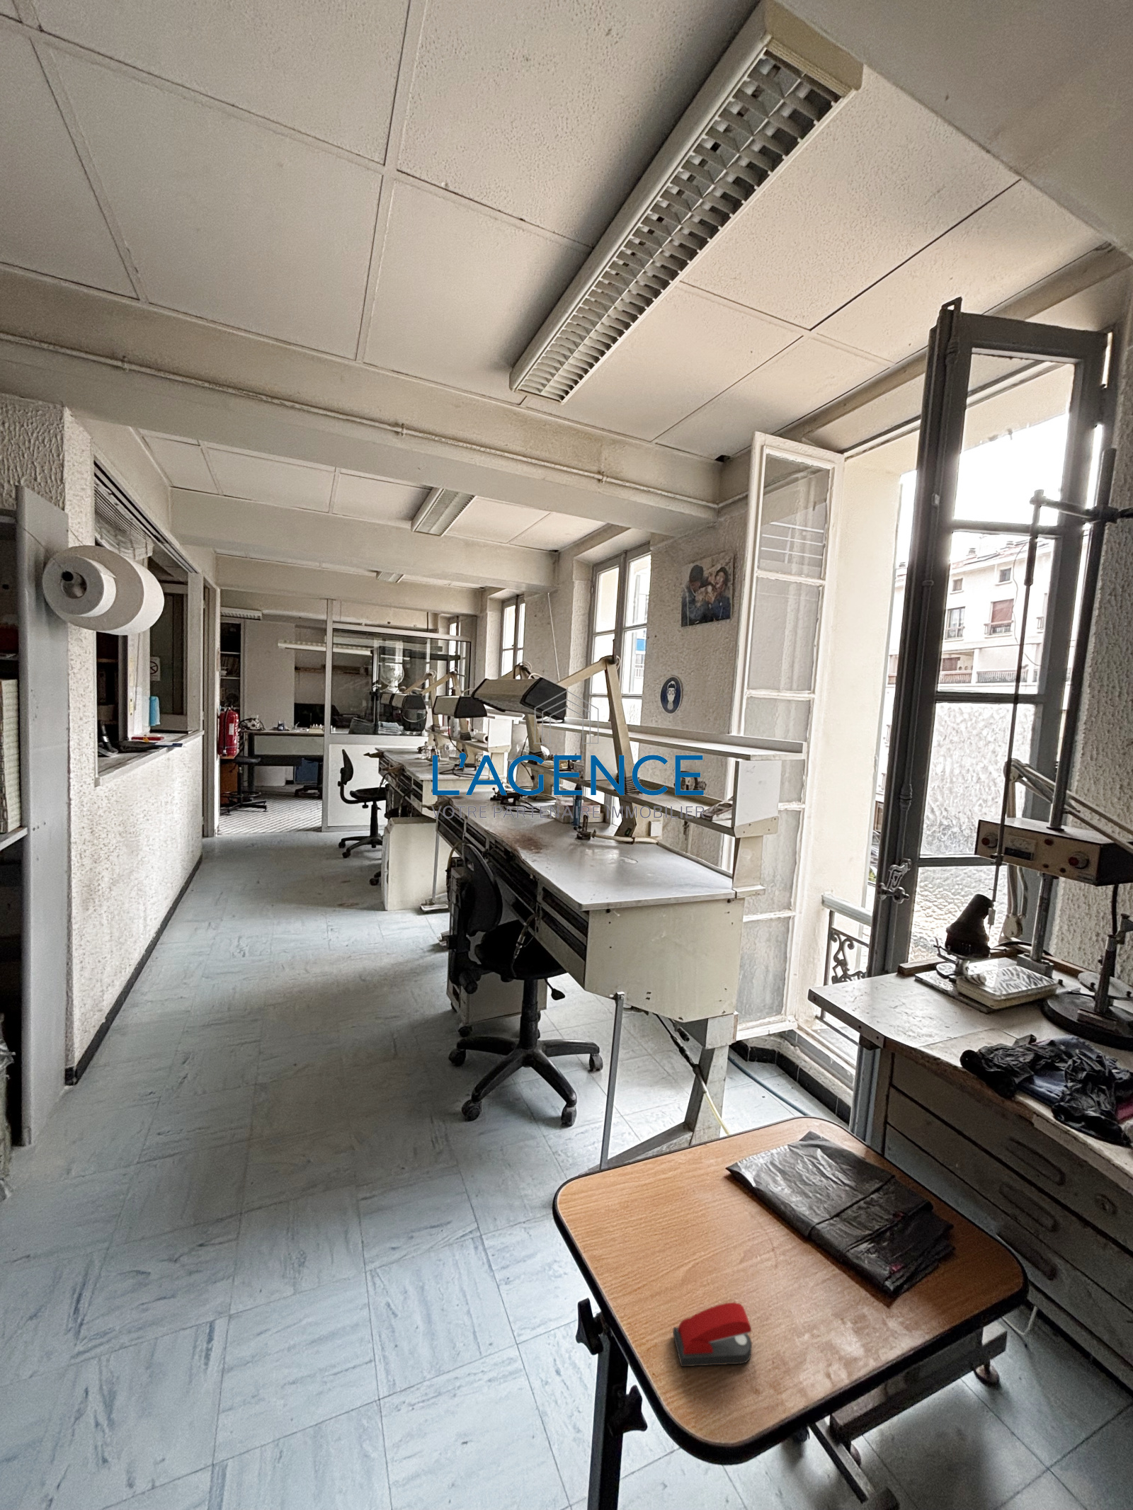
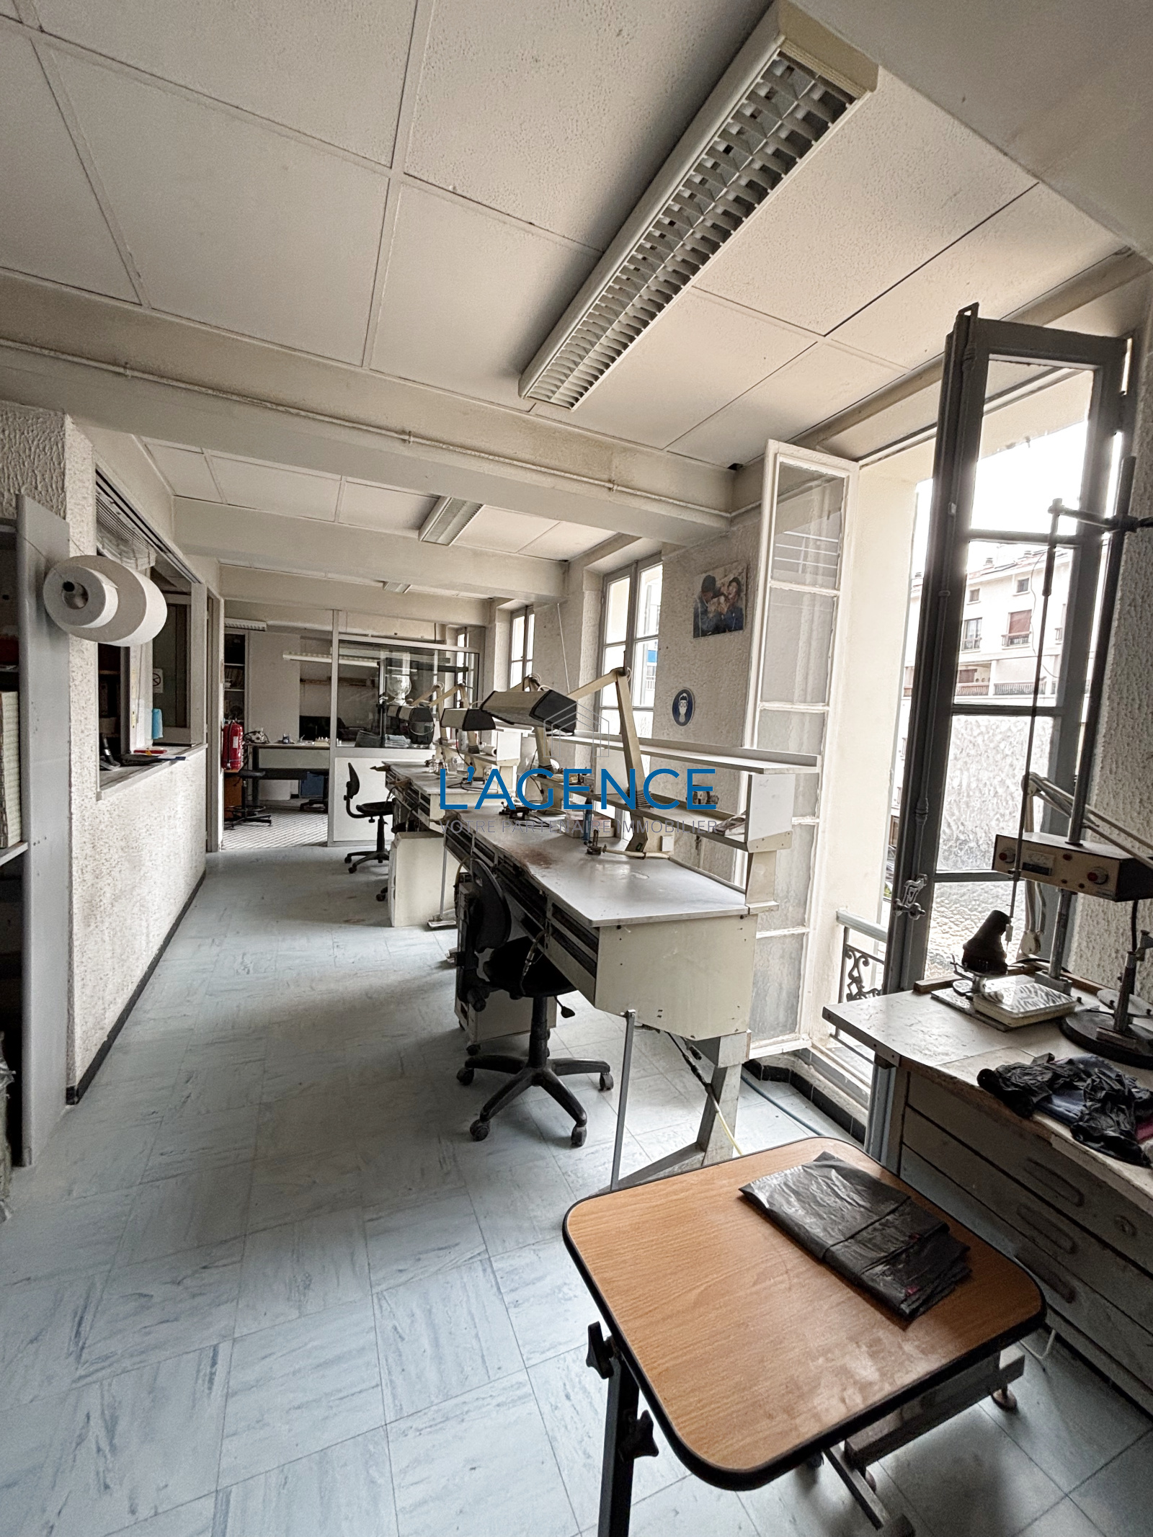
- stapler [672,1302,752,1367]
